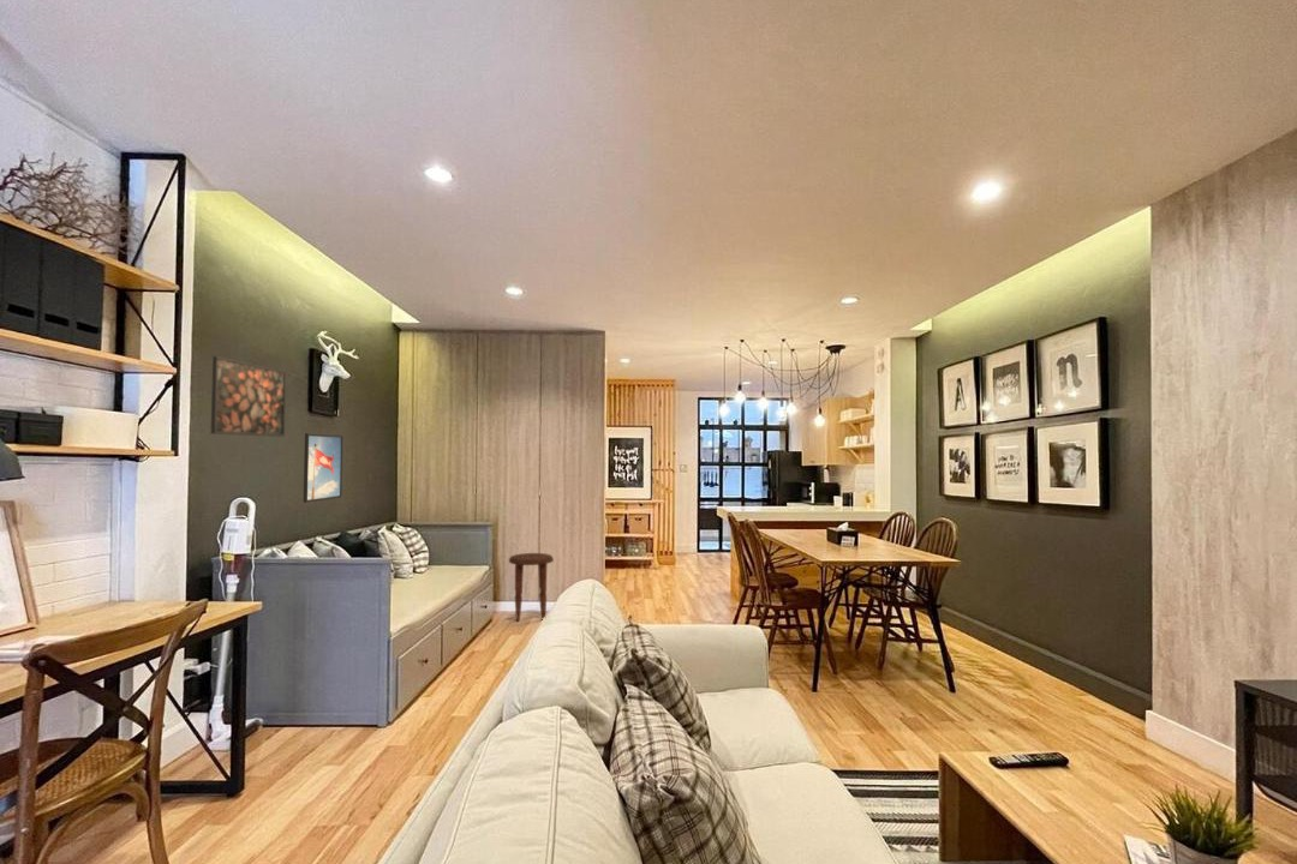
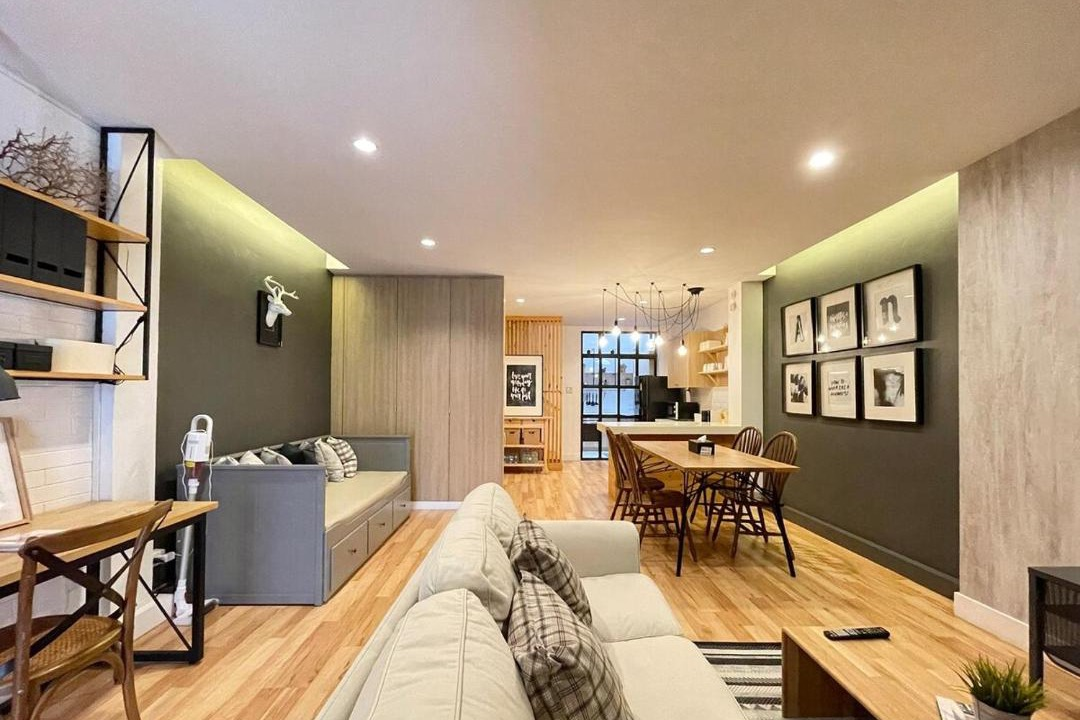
- side table [508,552,555,623]
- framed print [209,355,287,438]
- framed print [303,432,345,504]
